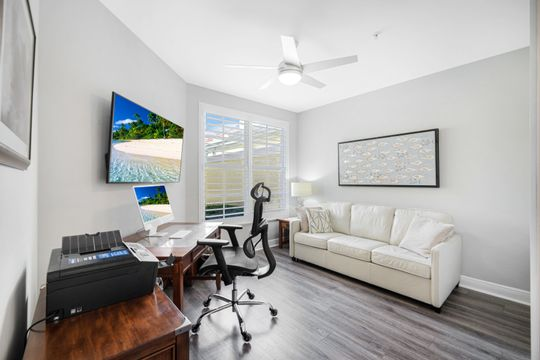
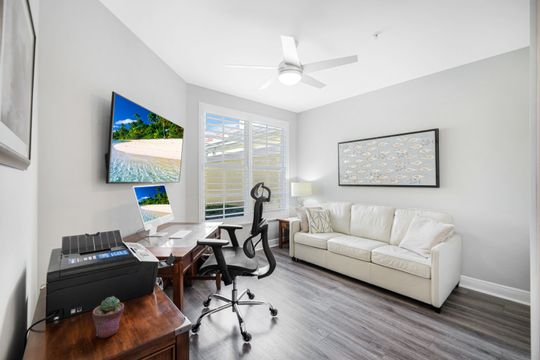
+ potted succulent [92,295,125,339]
